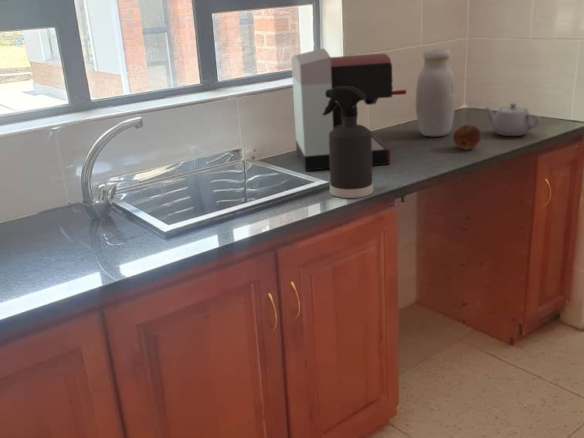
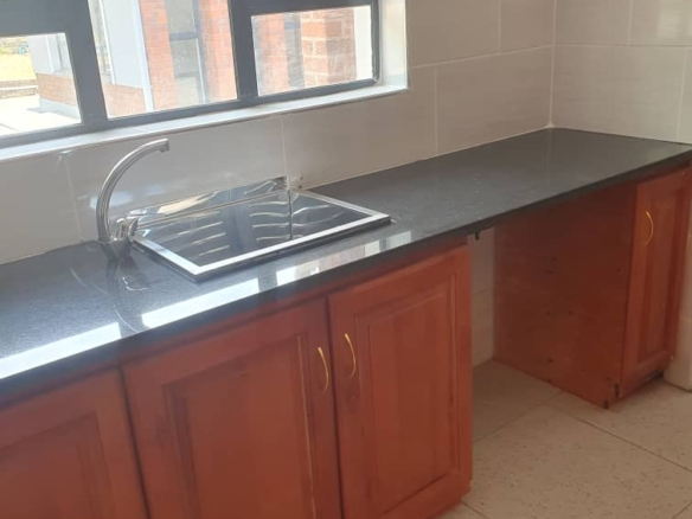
- fruit [452,124,482,151]
- teapot [483,102,541,137]
- jar [415,48,456,137]
- coffee maker [290,47,407,172]
- spray bottle [322,87,374,199]
